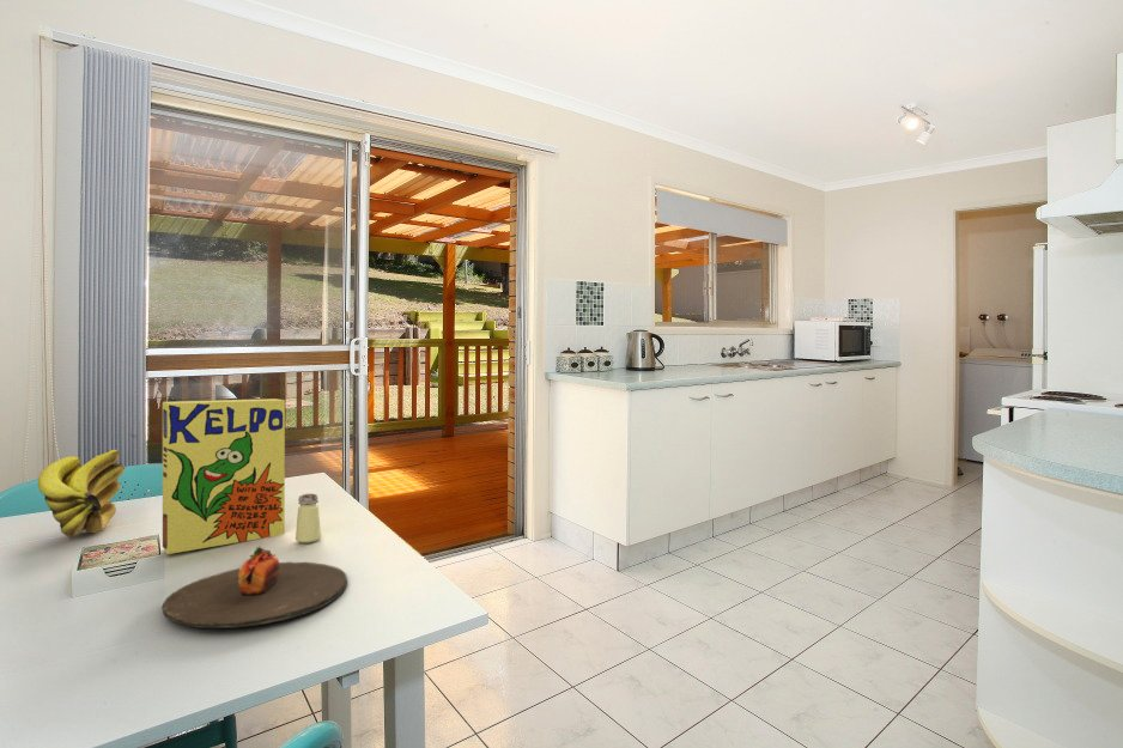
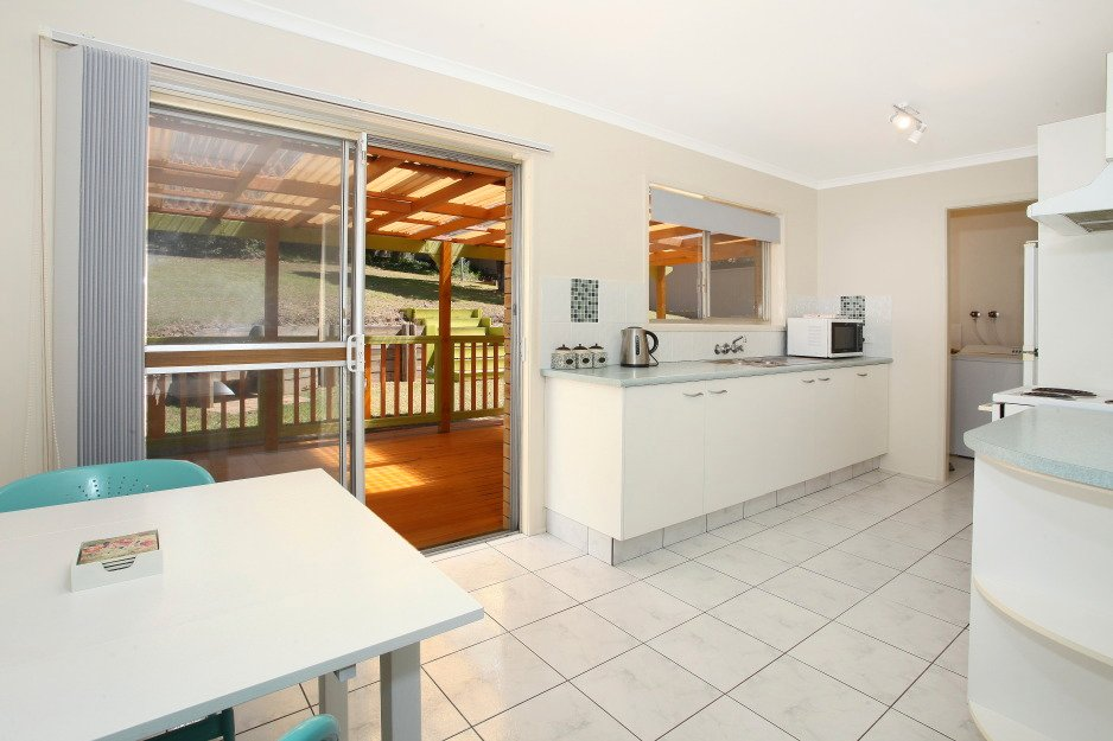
- banana [37,449,126,537]
- cereal box [162,397,286,555]
- plate [160,546,348,630]
- saltshaker [295,493,322,545]
